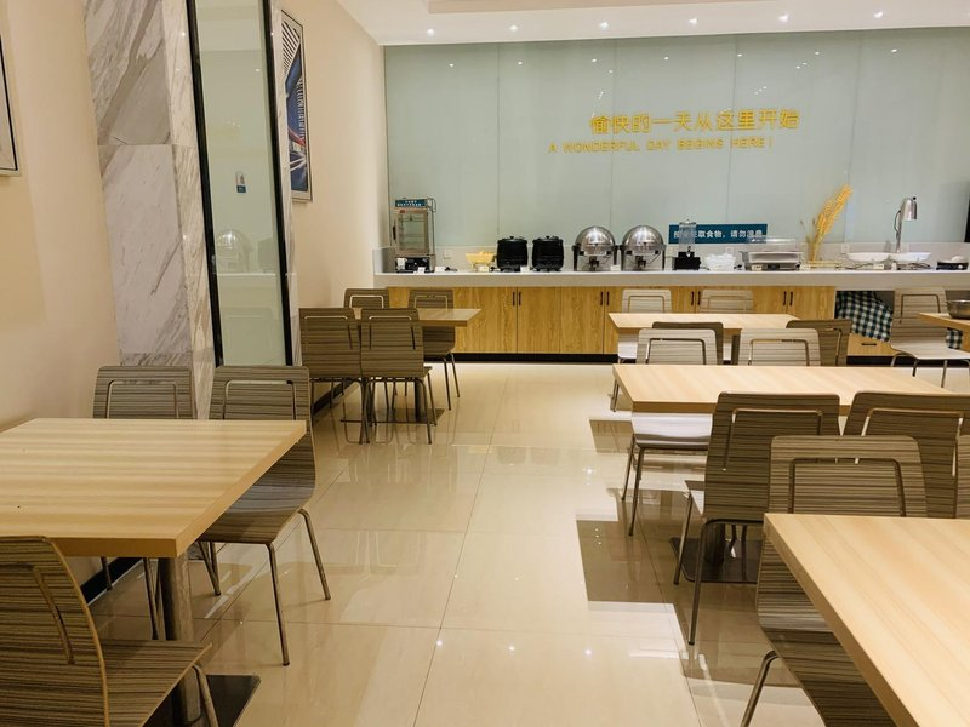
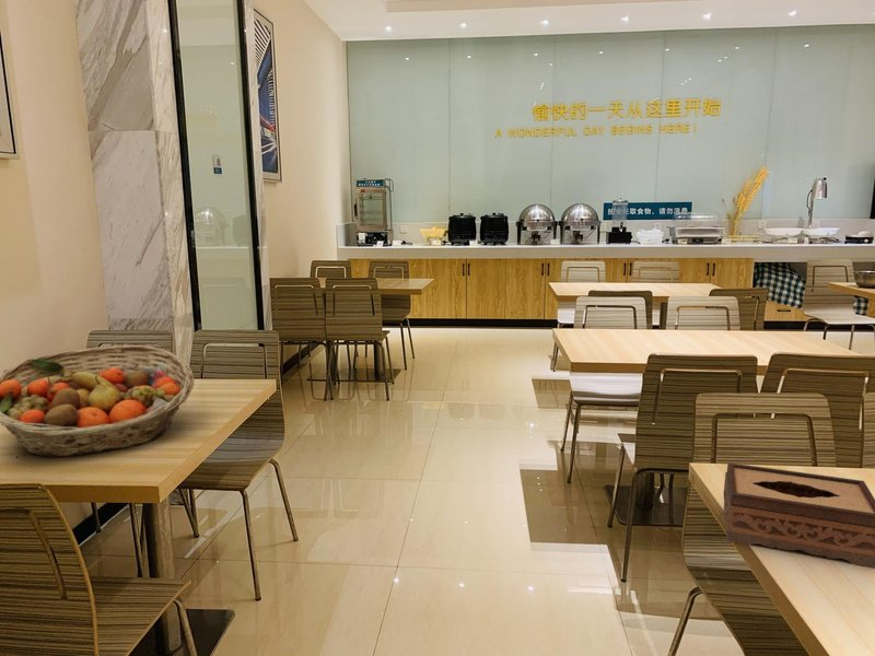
+ fruit basket [0,344,195,458]
+ tissue box [723,461,875,569]
